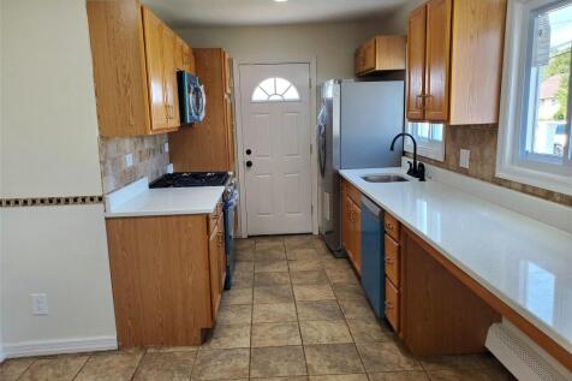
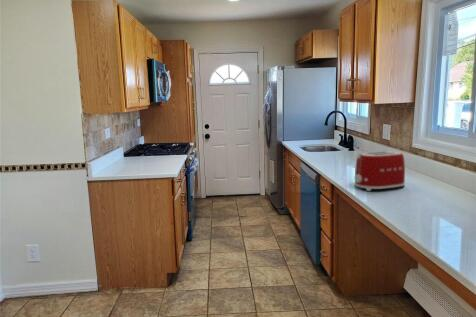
+ toaster [353,150,406,192]
